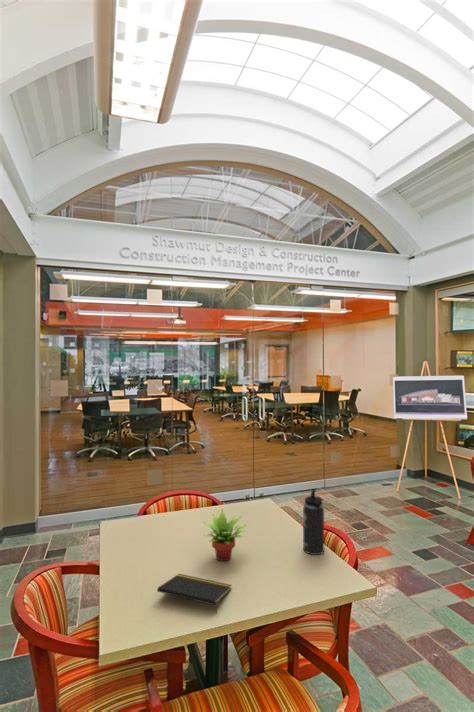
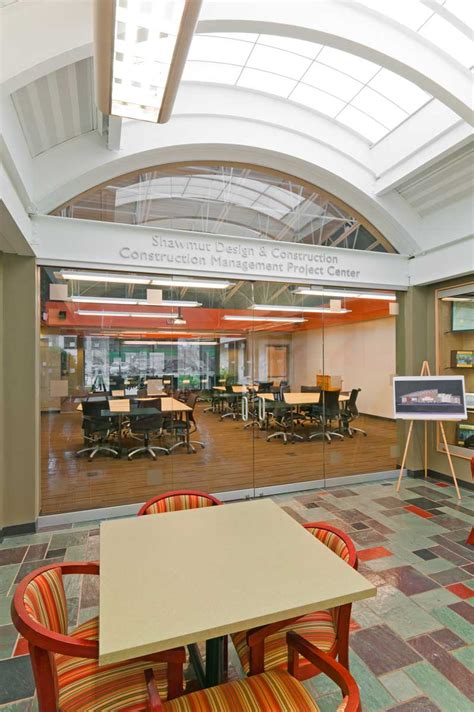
- succulent plant [203,508,248,562]
- thermos bottle [302,488,326,556]
- notepad [156,573,233,615]
